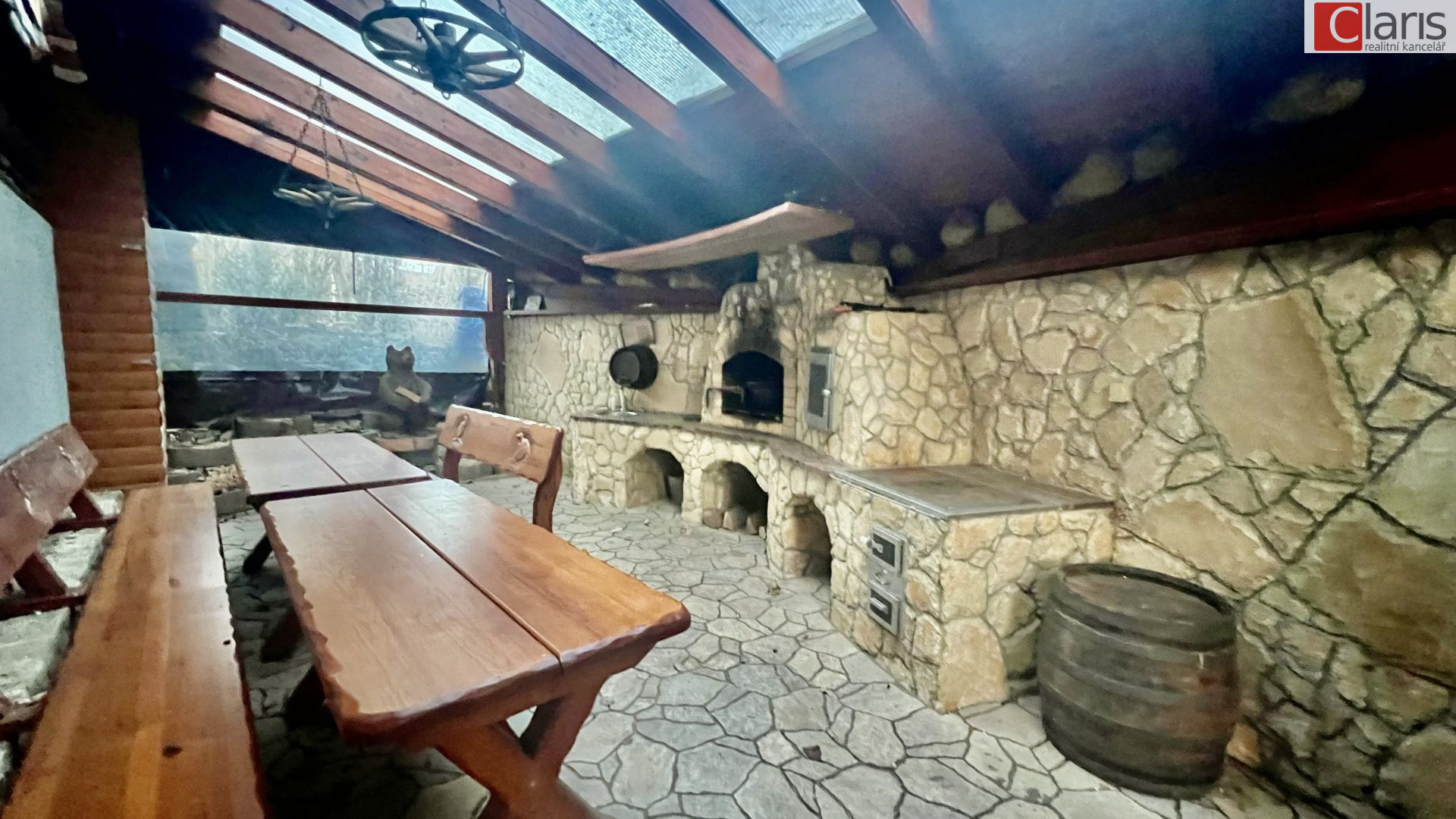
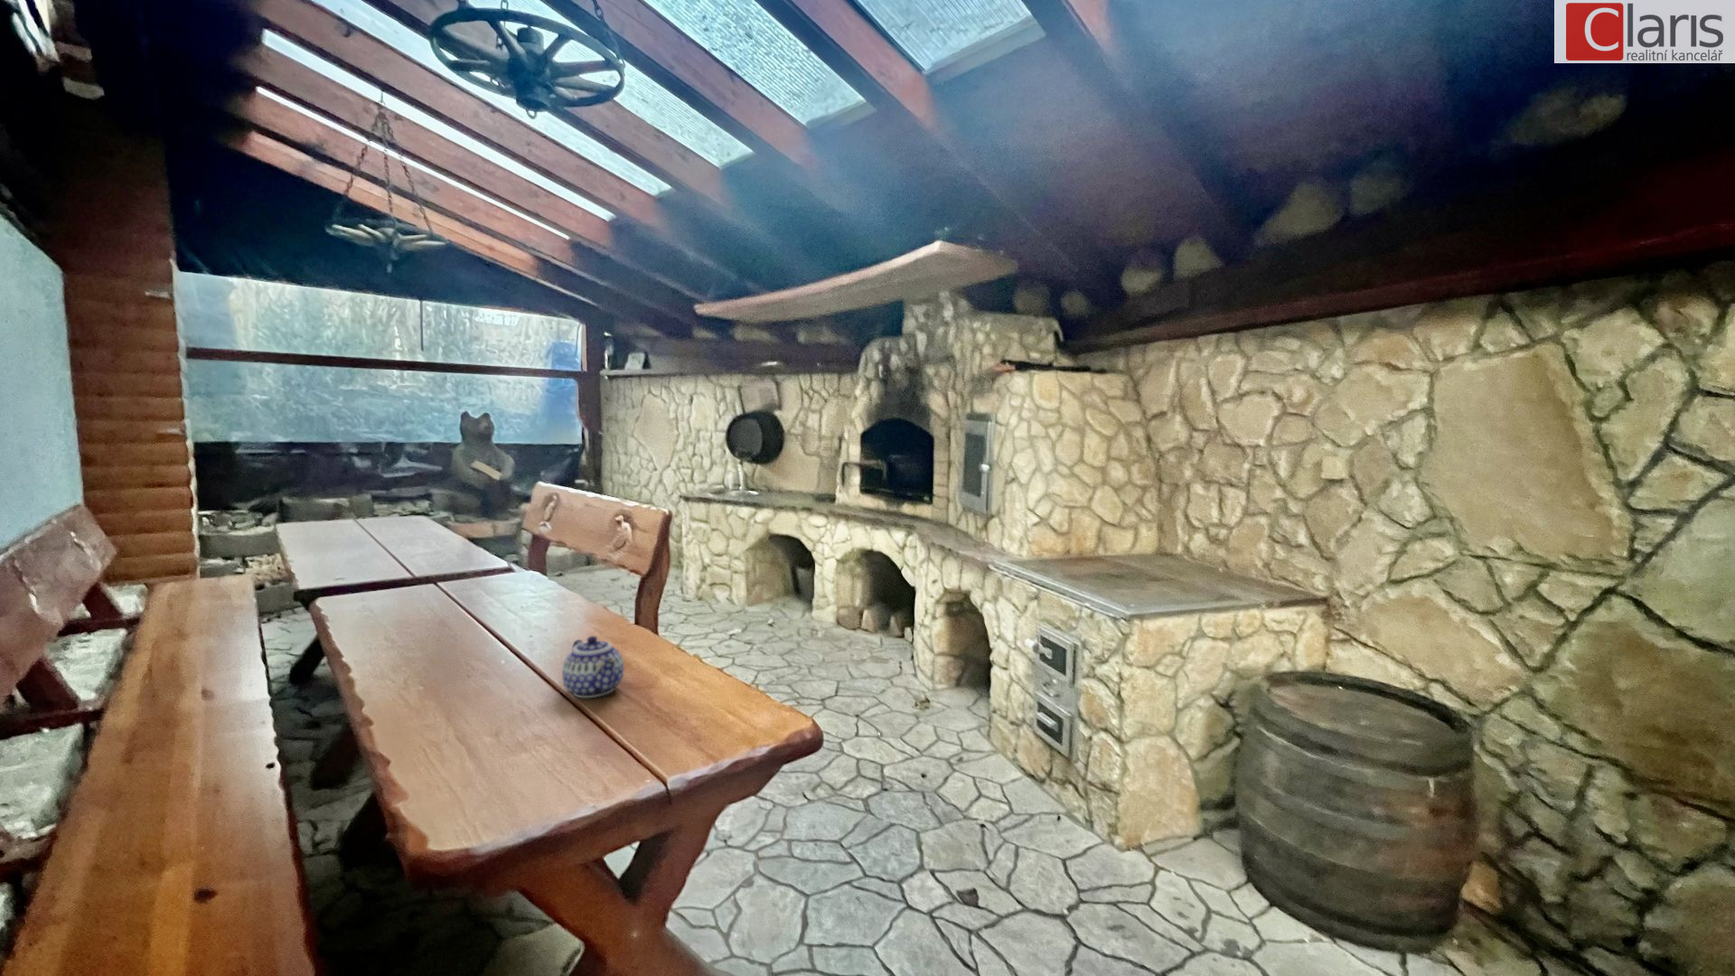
+ teapot [561,635,626,698]
